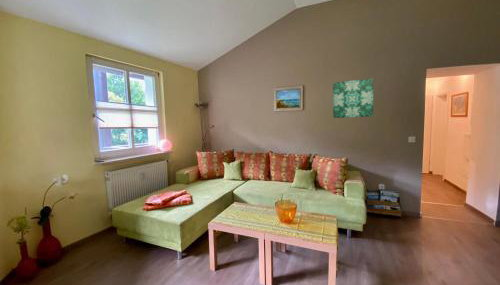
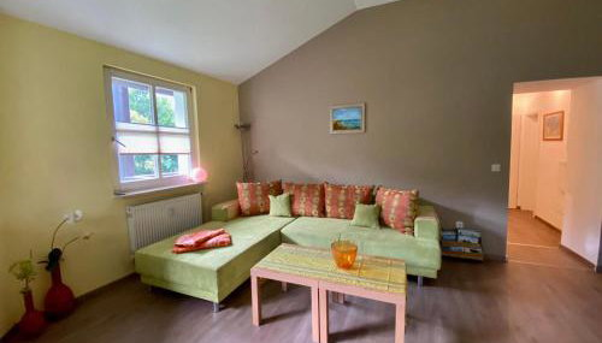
- wall art [332,78,374,119]
